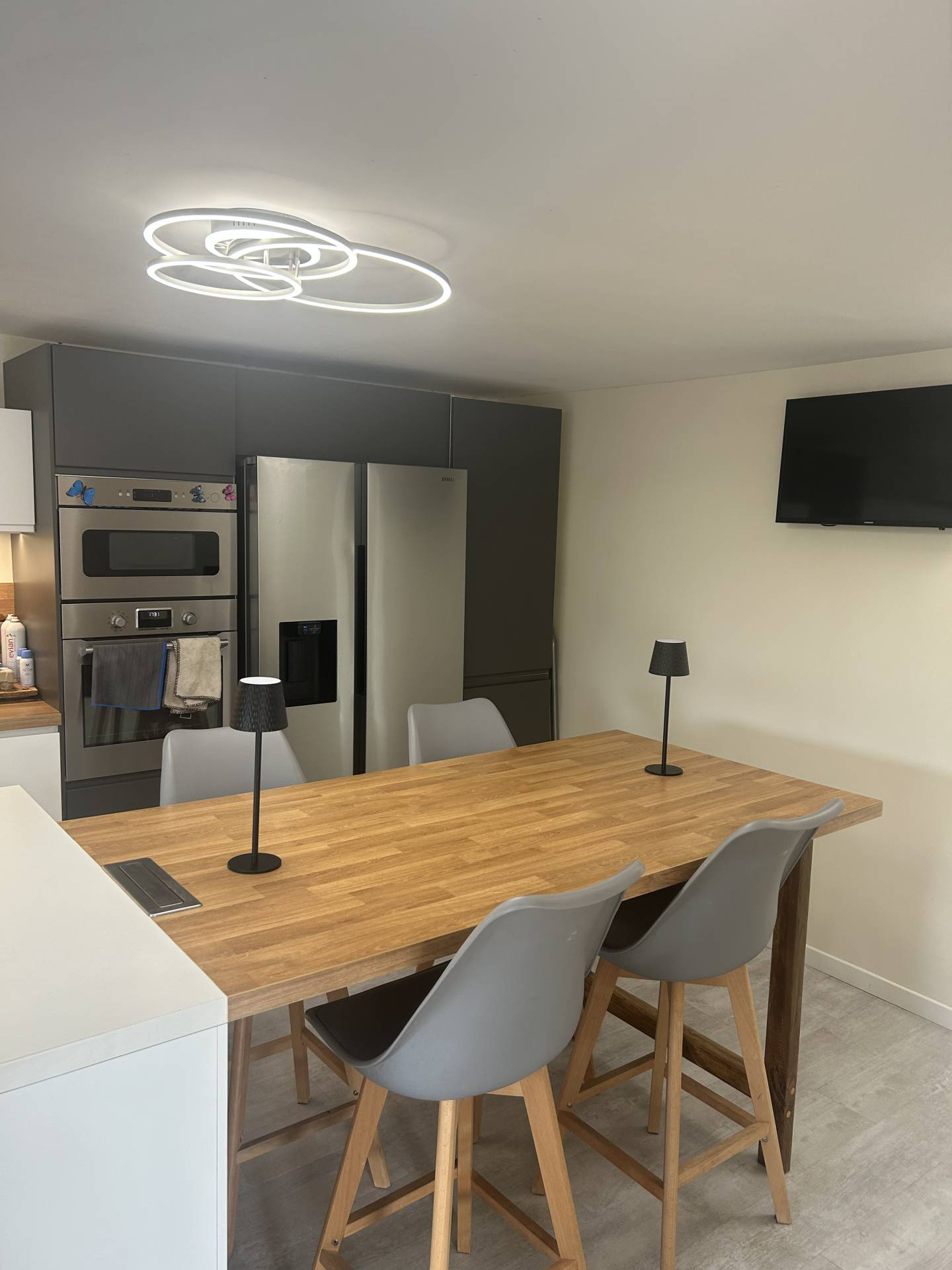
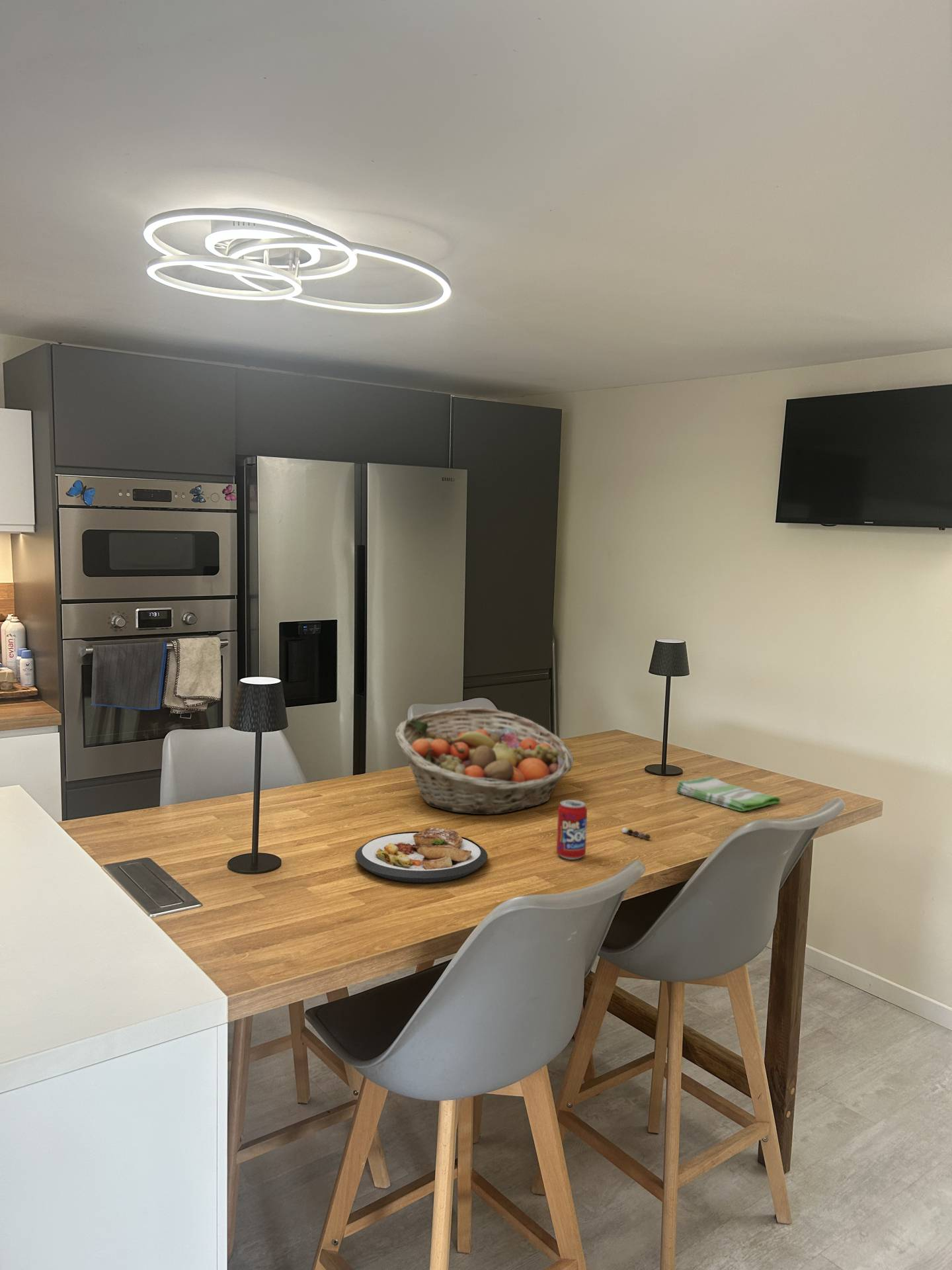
+ pepper shaker [621,827,651,841]
+ plate [354,827,488,884]
+ beverage can [556,799,588,861]
+ fruit basket [395,707,575,815]
+ dish towel [675,776,781,812]
